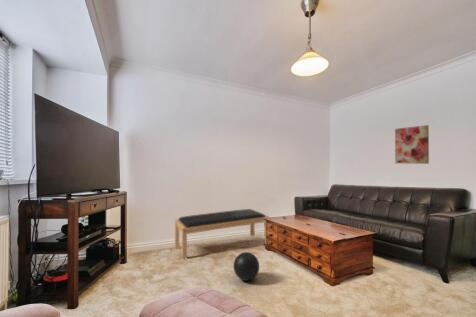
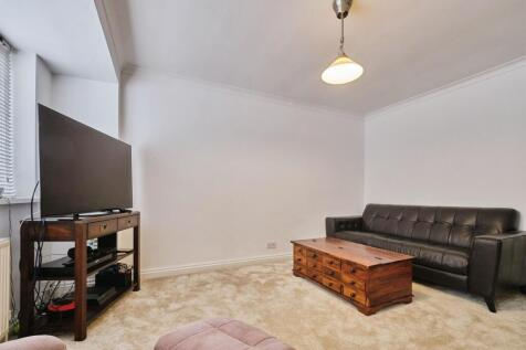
- wall art [394,124,430,165]
- bench [174,208,270,260]
- ball [233,251,260,282]
